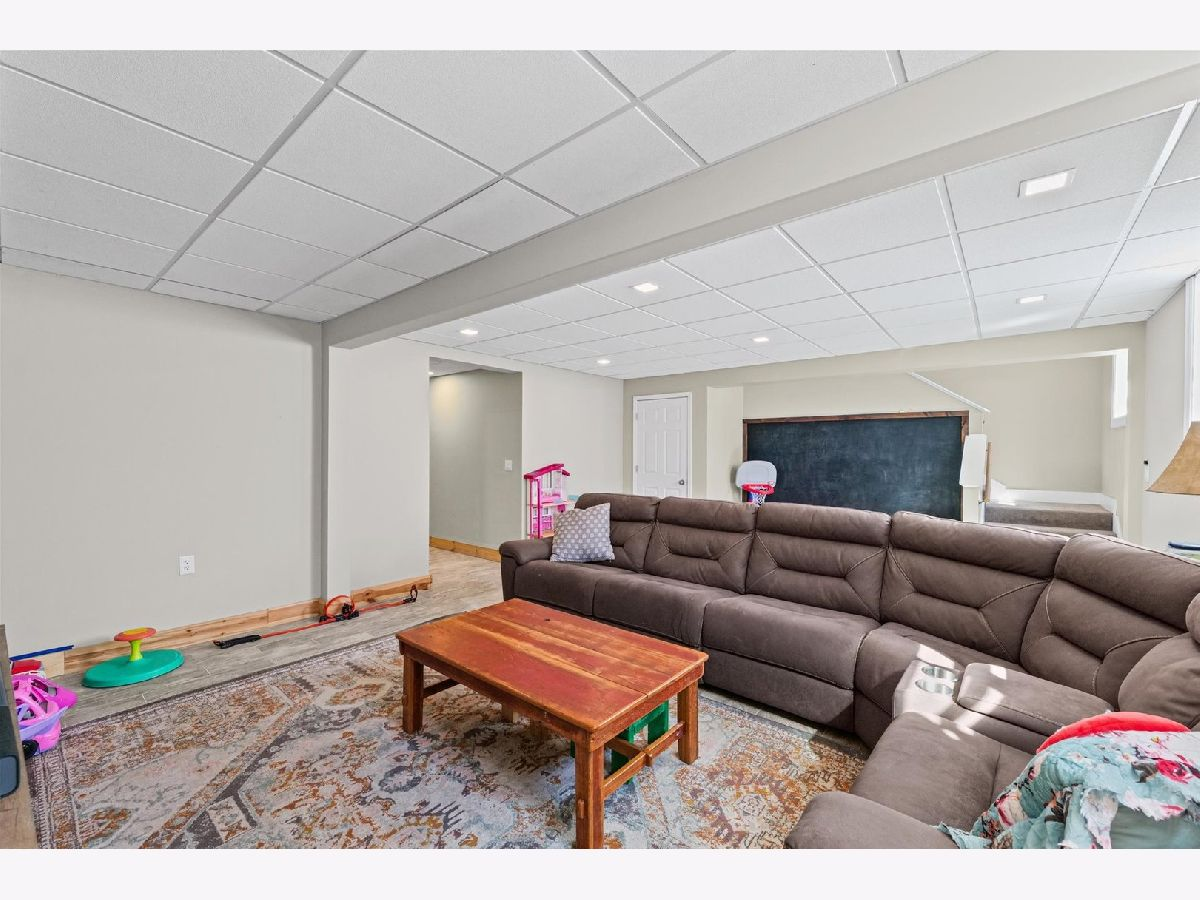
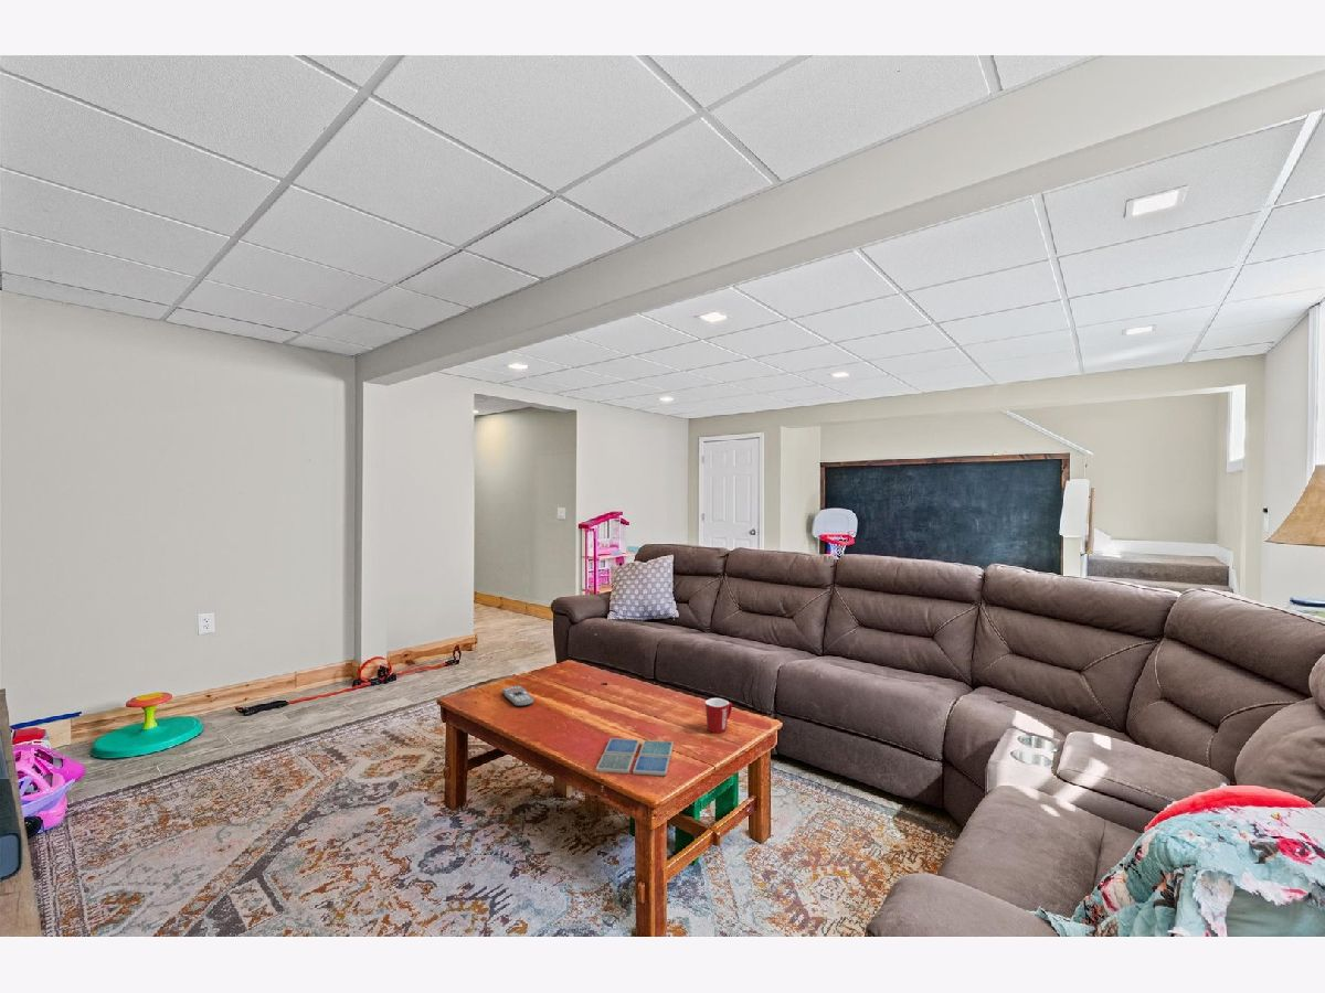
+ remote control [501,685,534,707]
+ drink coaster [595,737,675,777]
+ mug [704,697,733,734]
